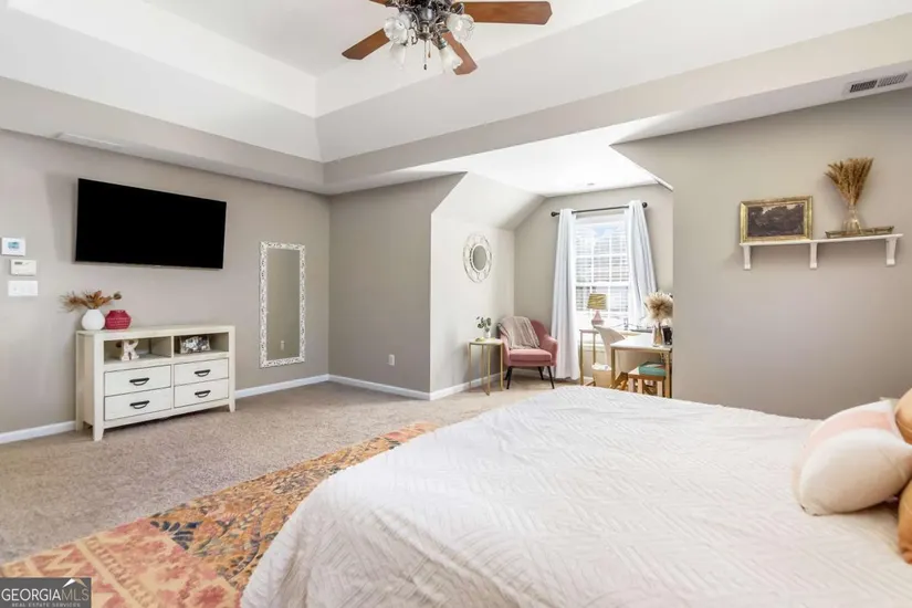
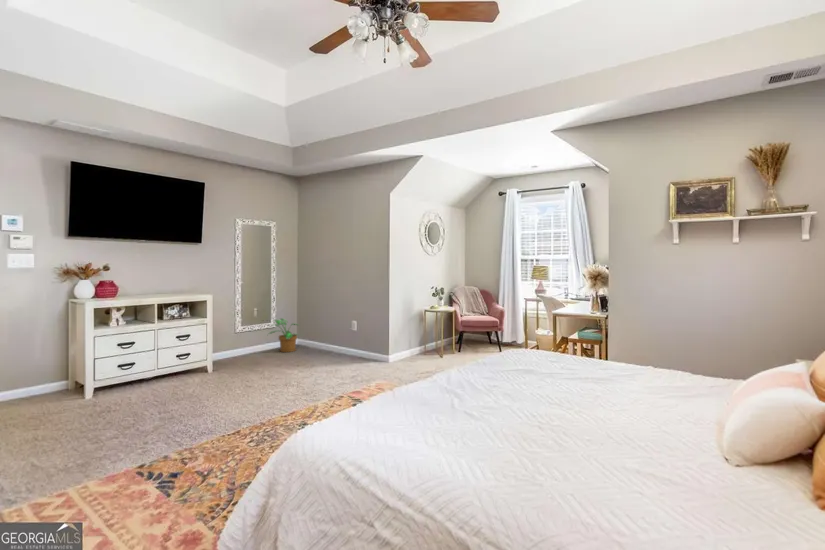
+ potted plant [267,317,300,353]
